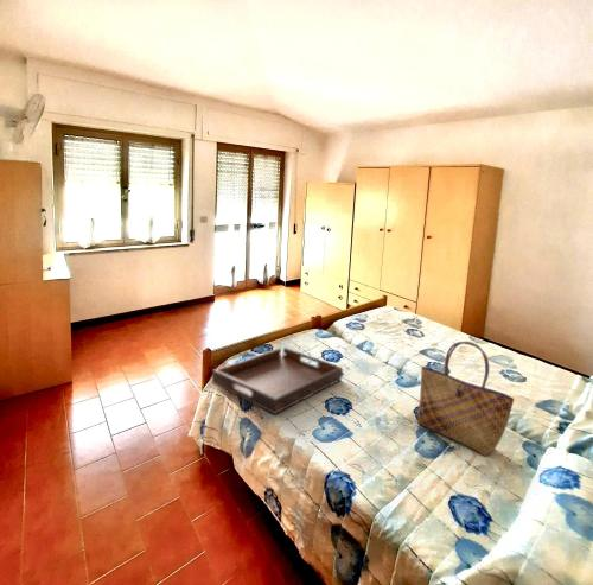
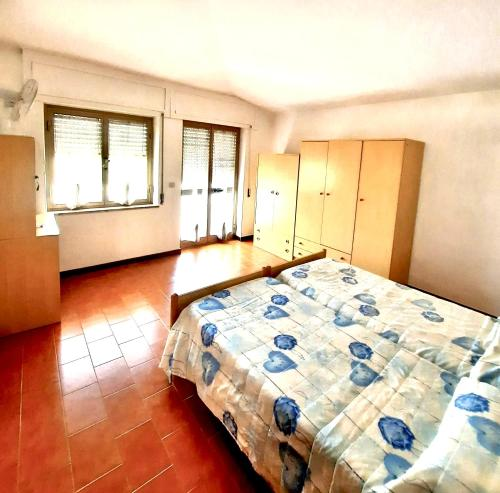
- serving tray [211,346,344,415]
- tote bag [416,341,515,457]
